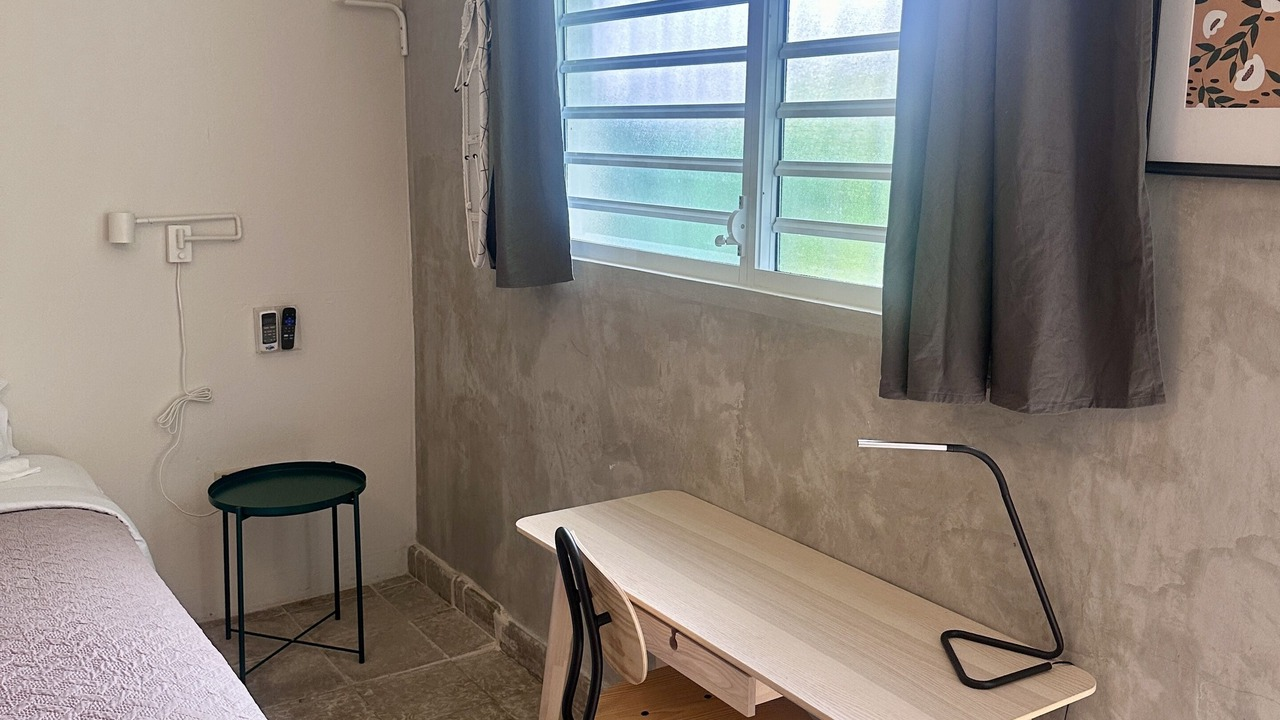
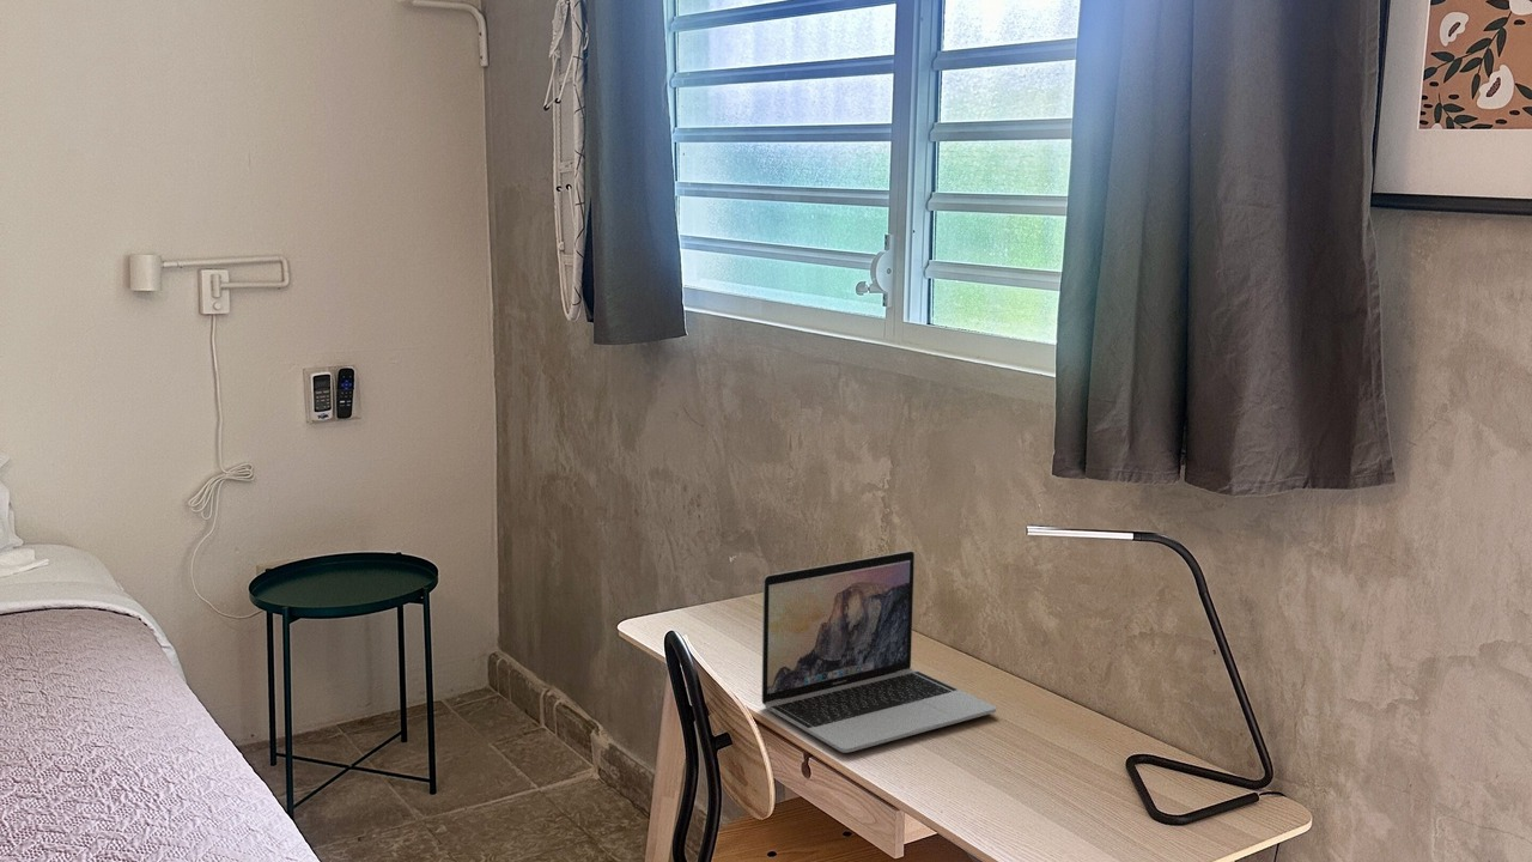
+ laptop [760,550,997,754]
